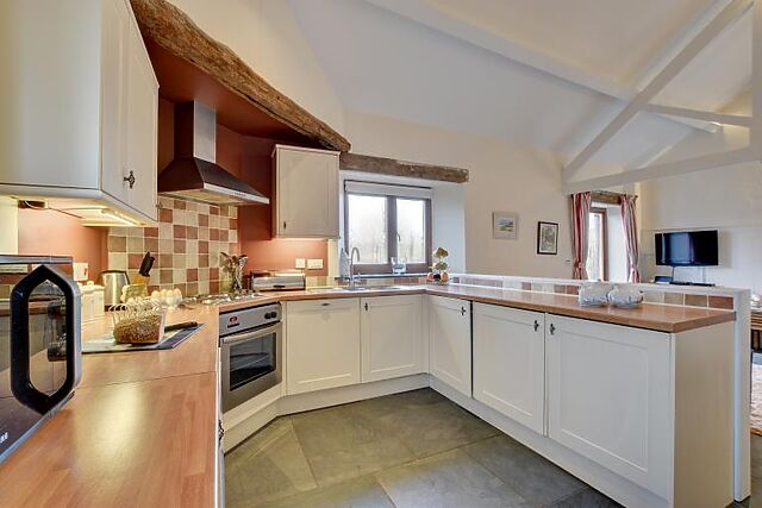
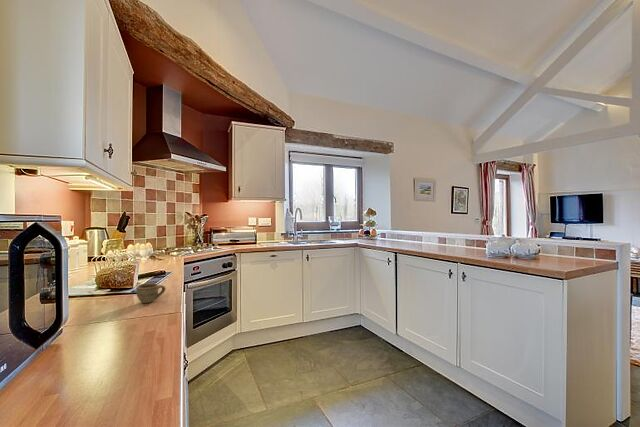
+ cup [135,282,167,304]
